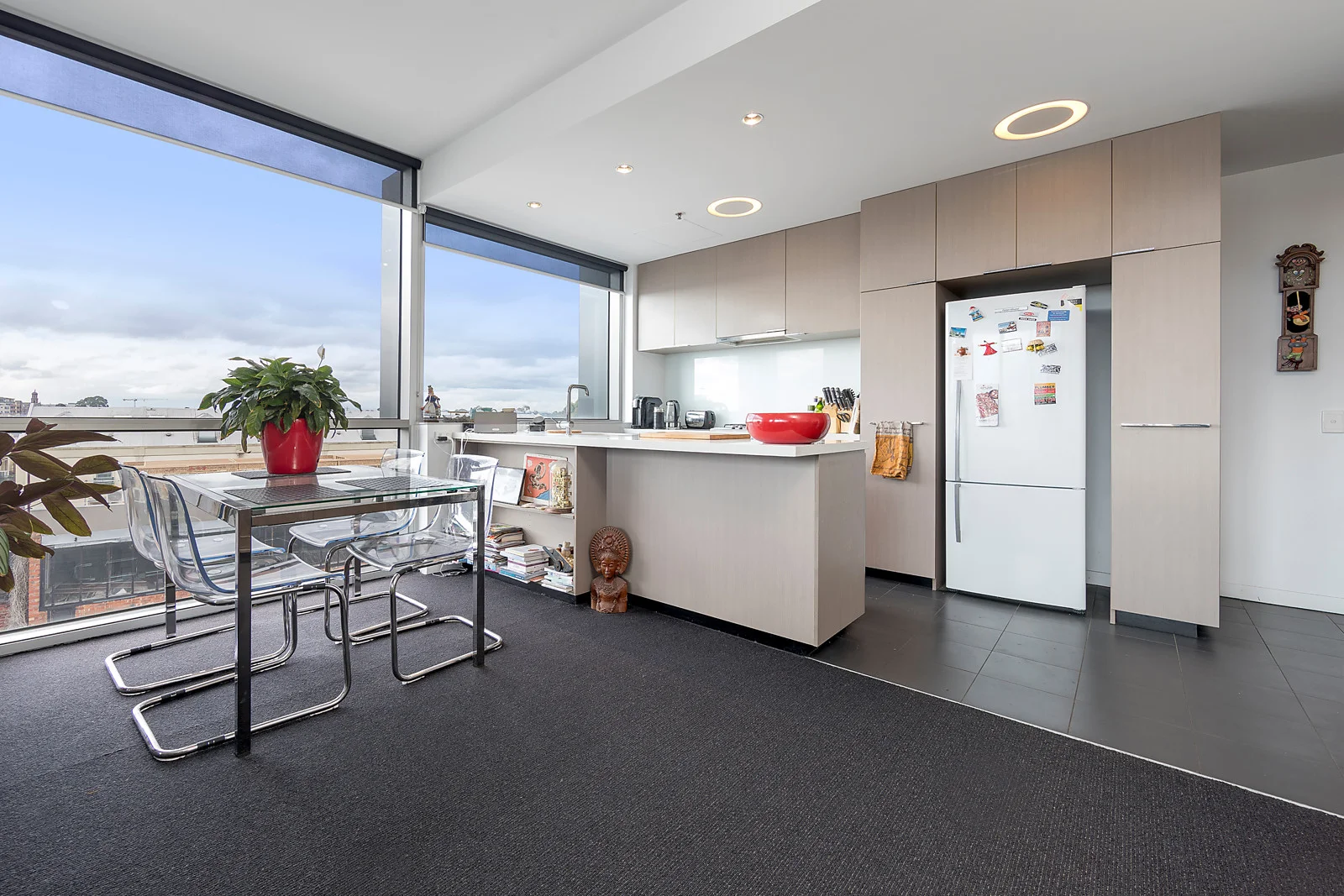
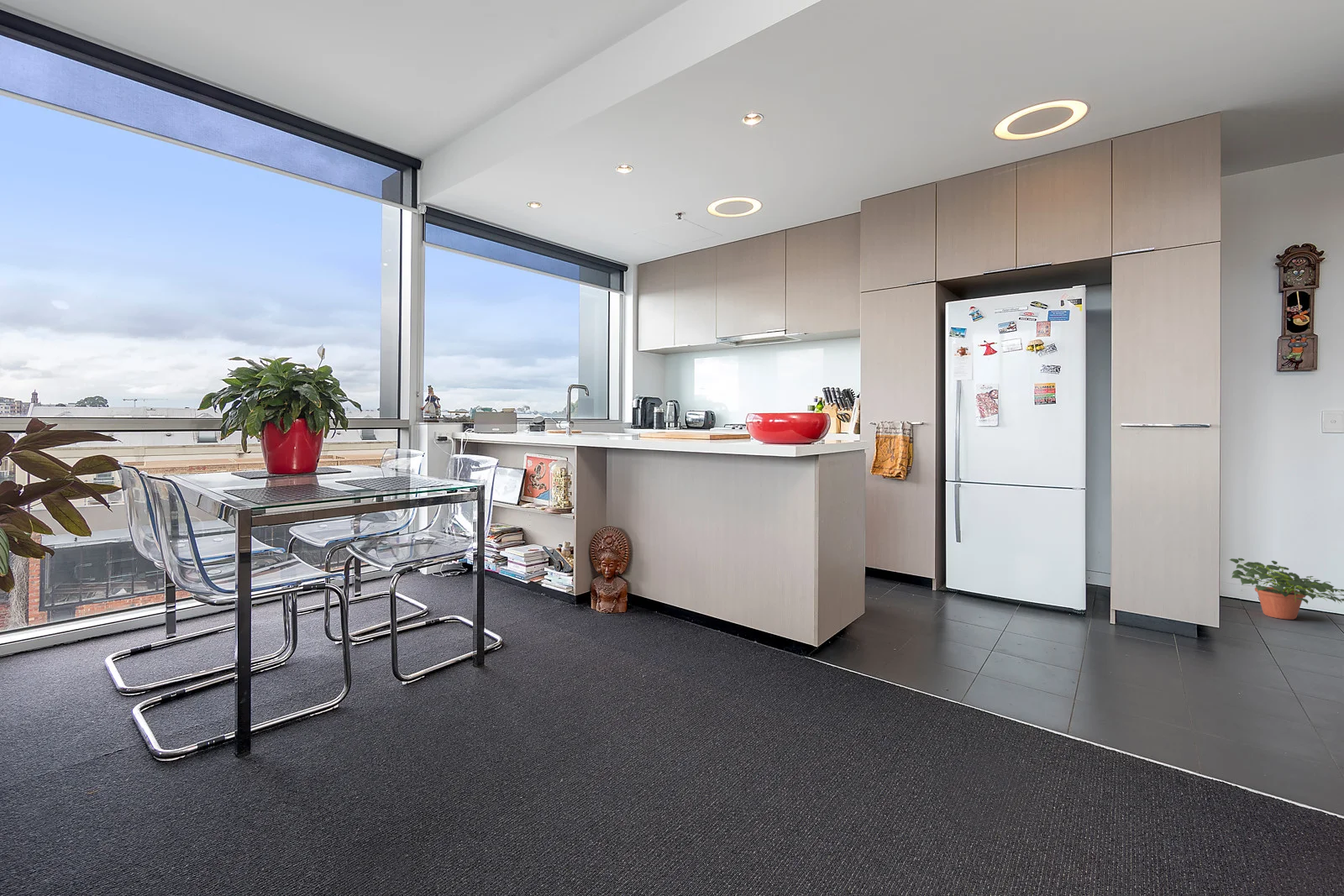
+ potted plant [1228,558,1344,621]
